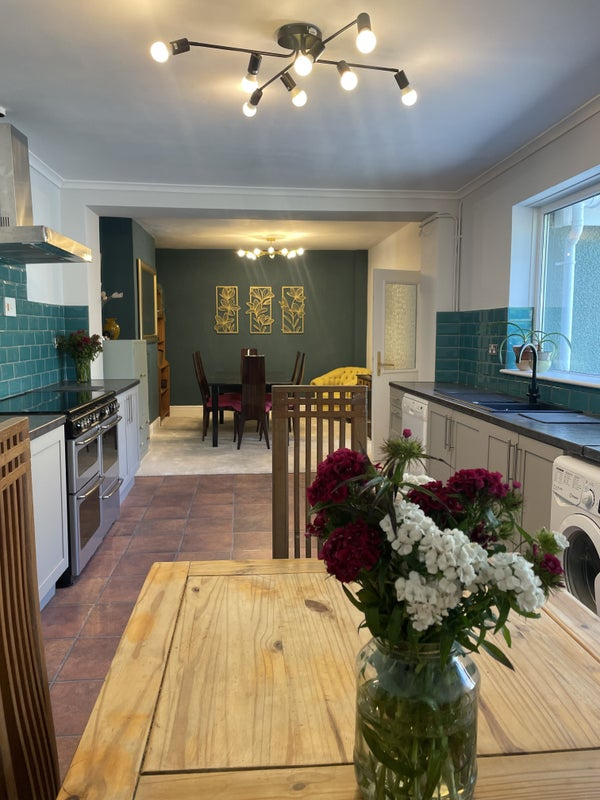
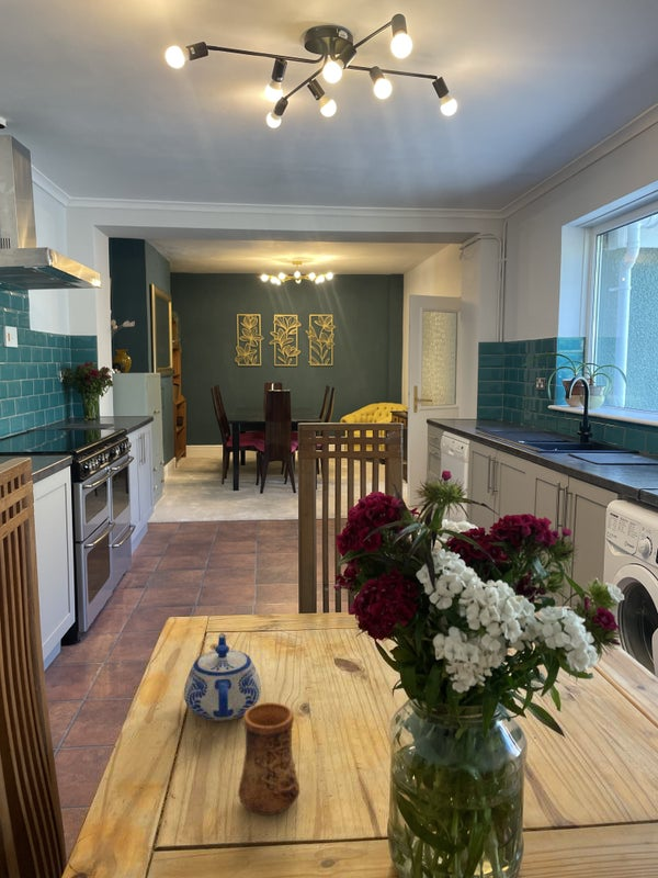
+ teapot [183,632,262,722]
+ cup [237,701,300,817]
